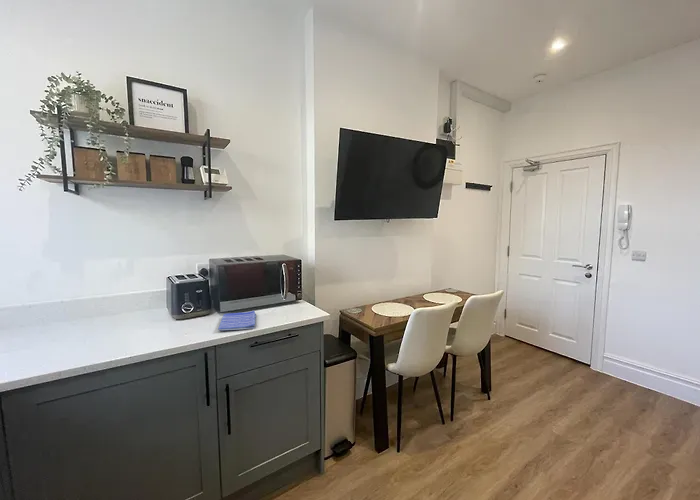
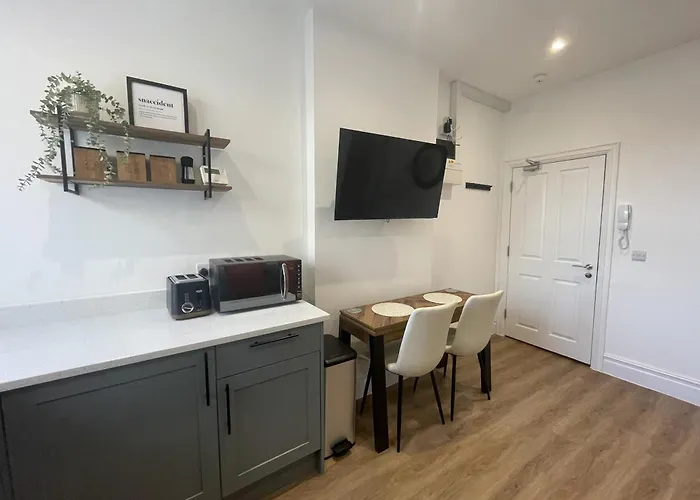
- dish towel [217,310,257,332]
